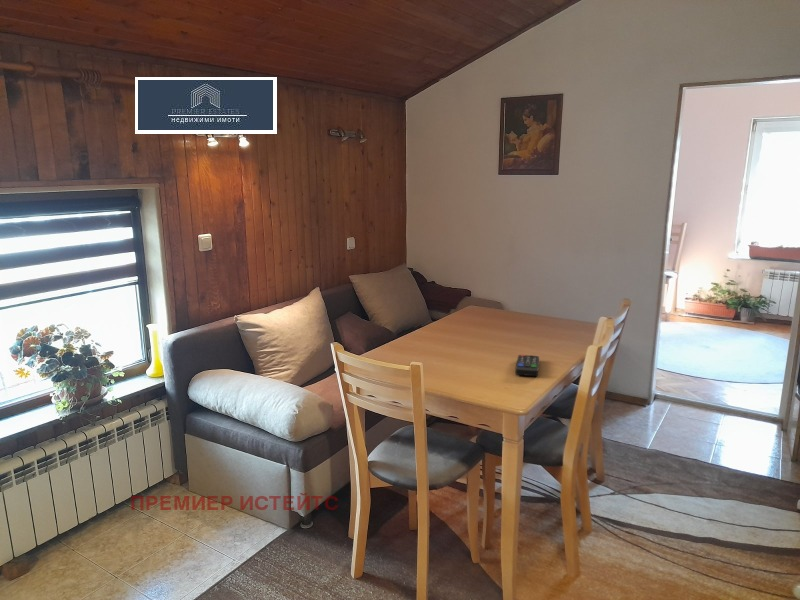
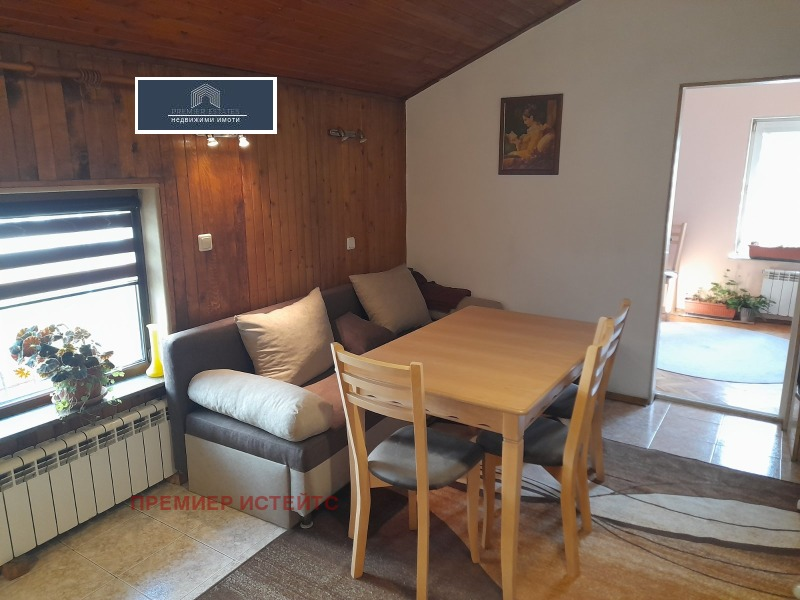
- remote control [514,354,540,377]
